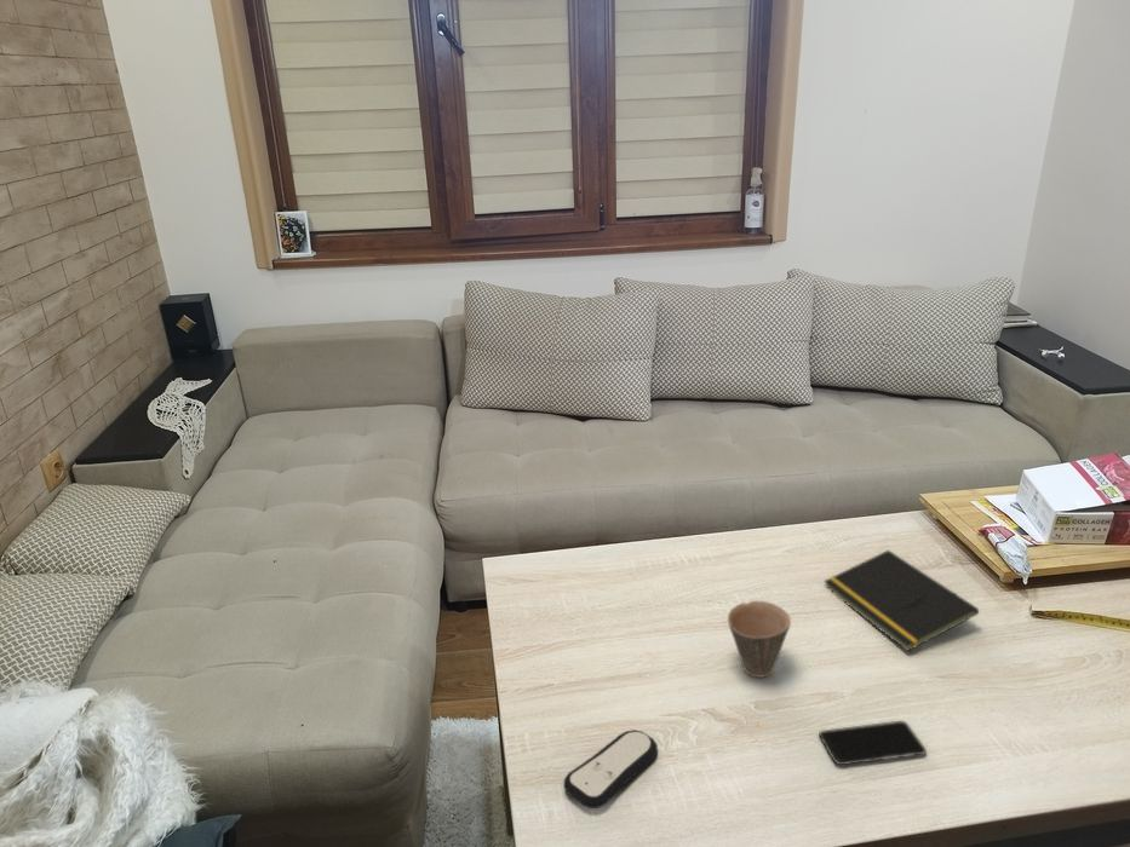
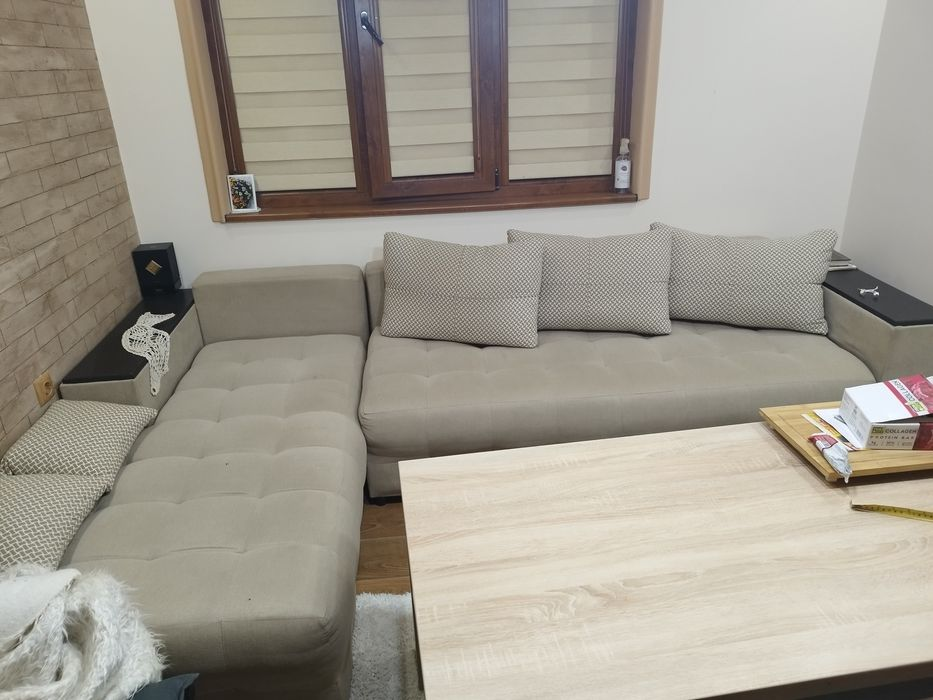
- smartphone [818,720,928,766]
- remote control [563,728,659,809]
- cup [727,599,792,679]
- notepad [822,549,980,652]
